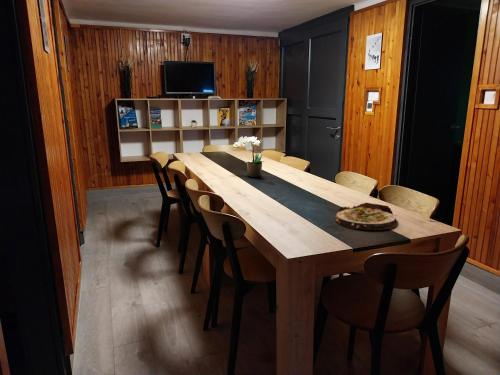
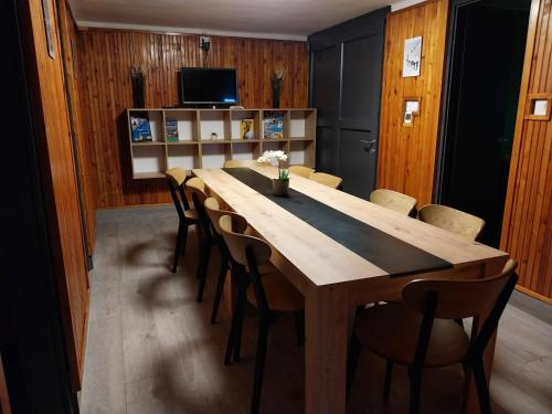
- salad plate [334,202,399,231]
